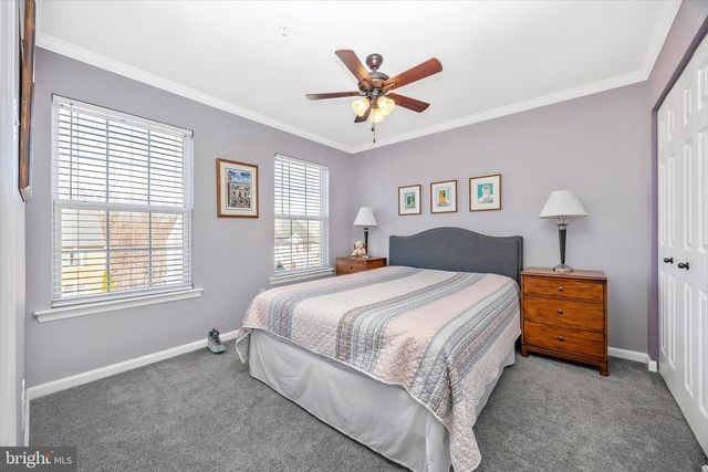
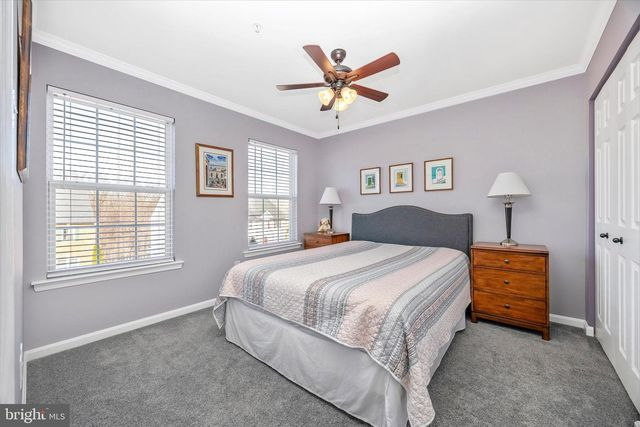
- sneaker [206,327,227,354]
